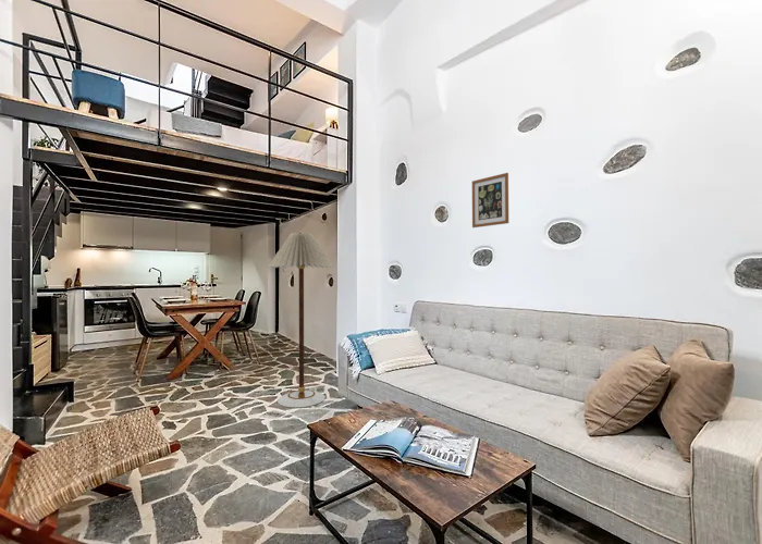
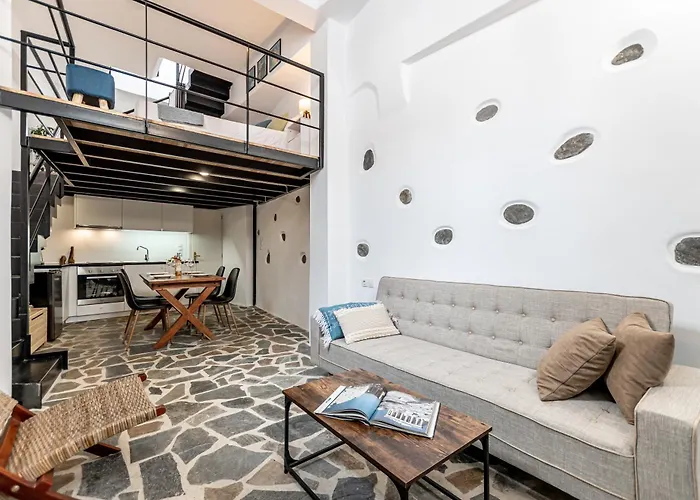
- wall art [471,172,509,228]
- floor lamp [267,232,335,408]
